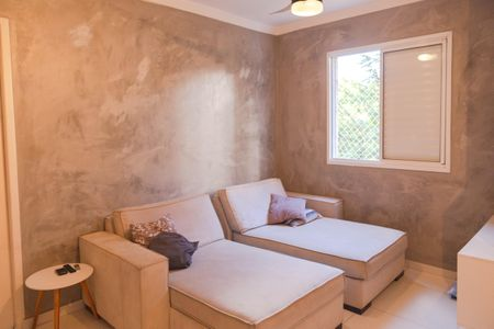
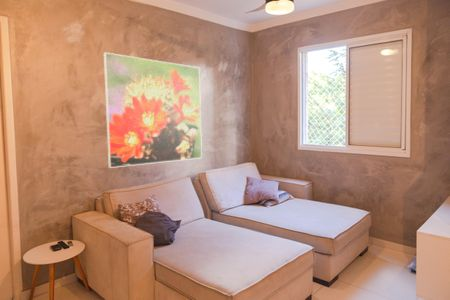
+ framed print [103,51,203,169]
